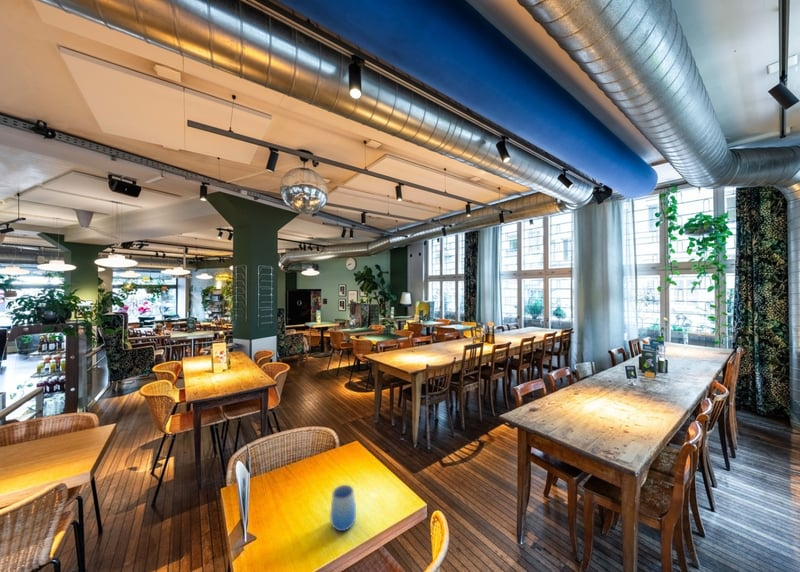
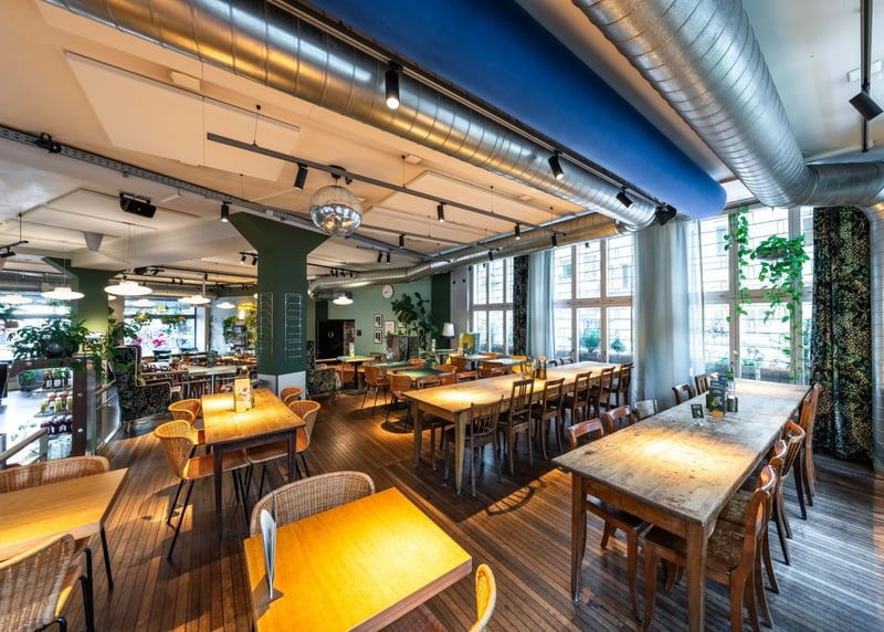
- cup [329,484,357,532]
